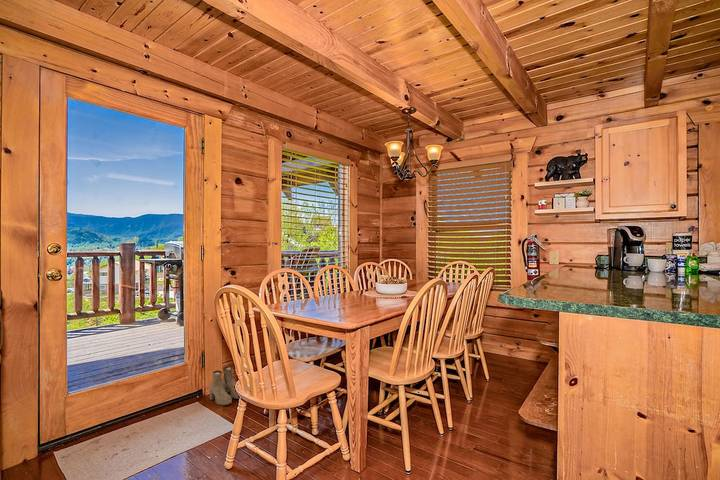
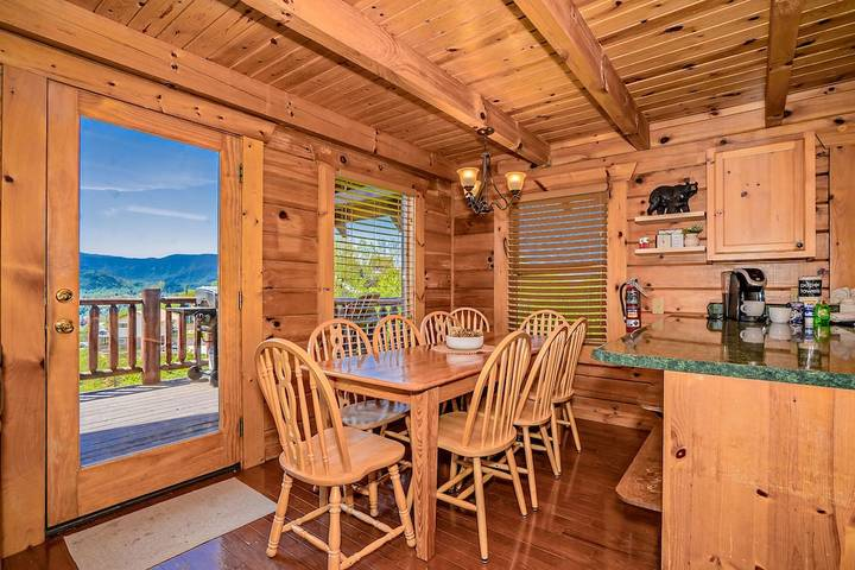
- boots [208,365,240,406]
